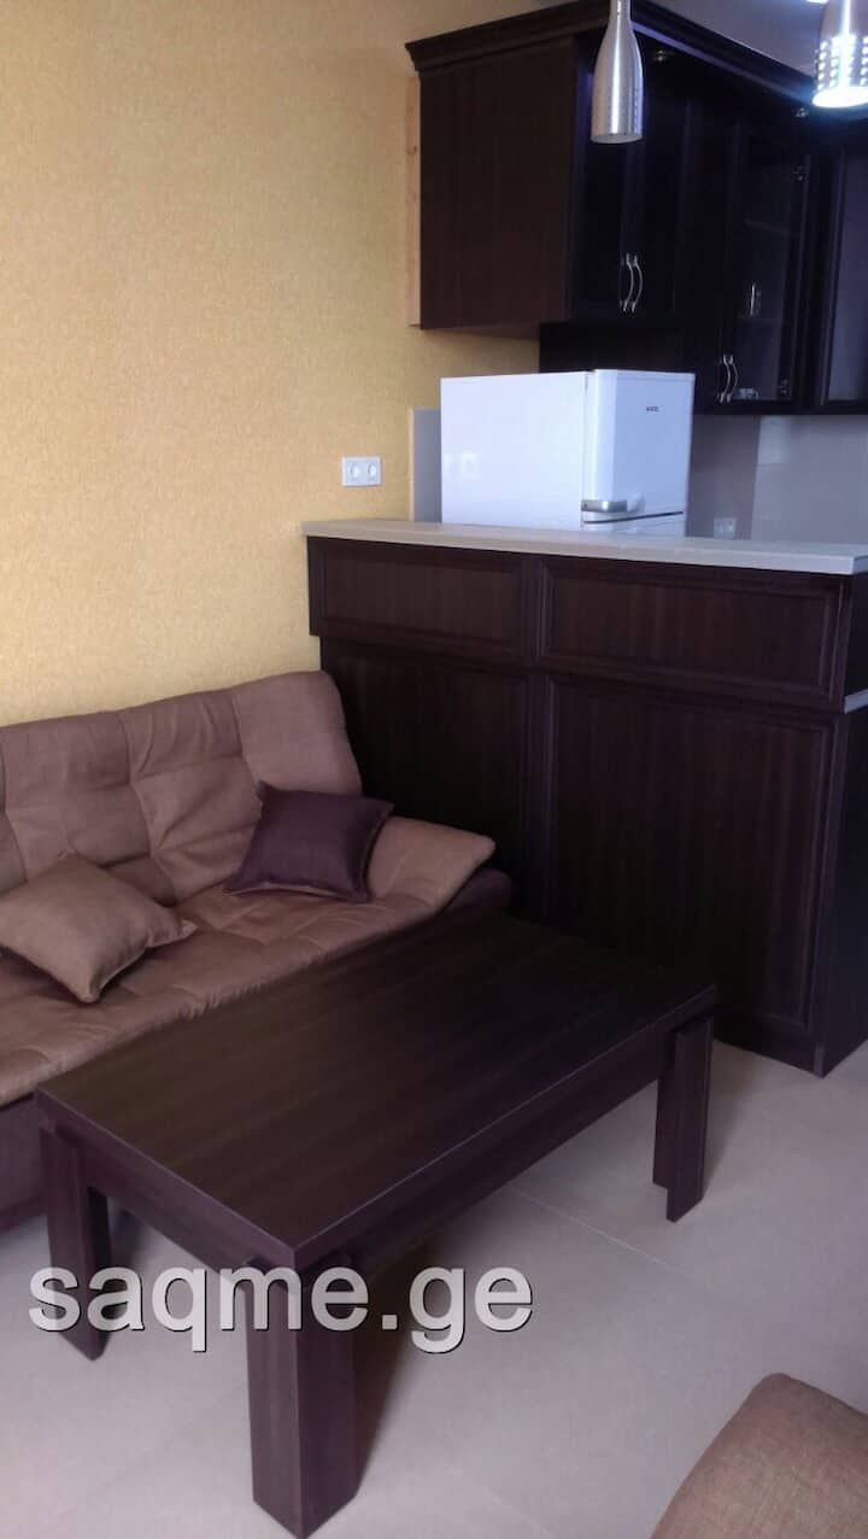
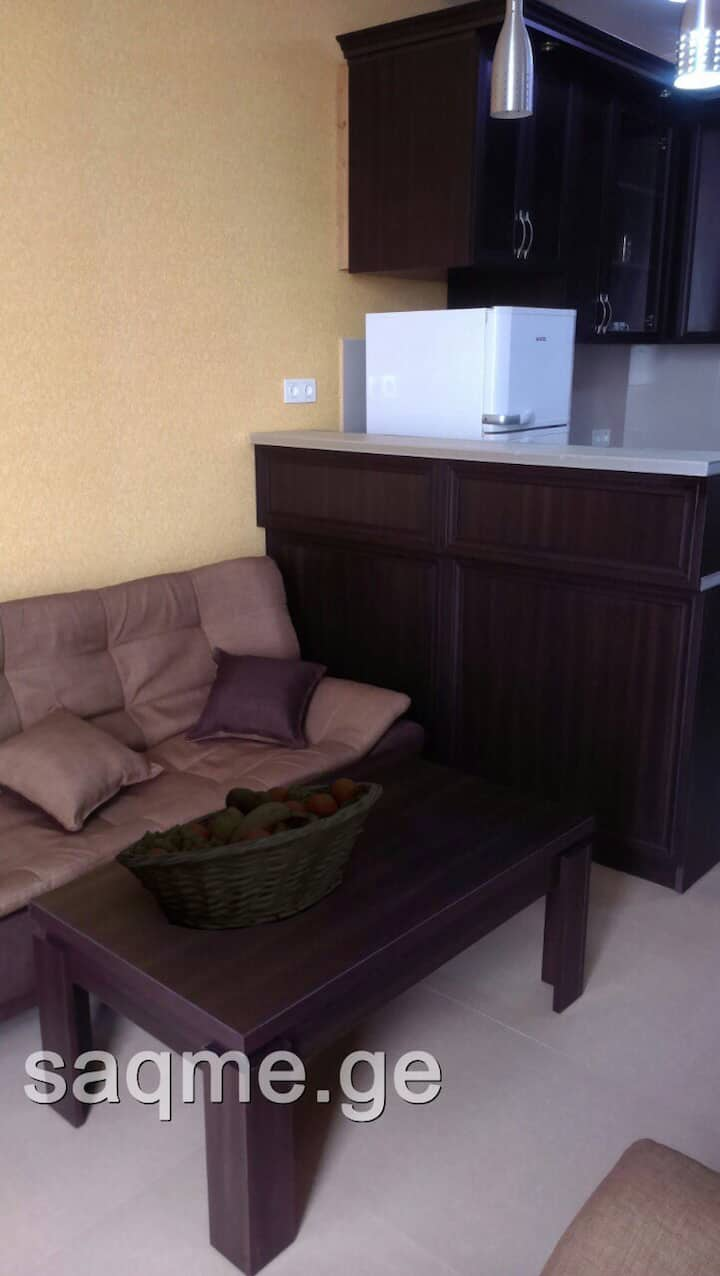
+ fruit basket [114,777,384,931]
